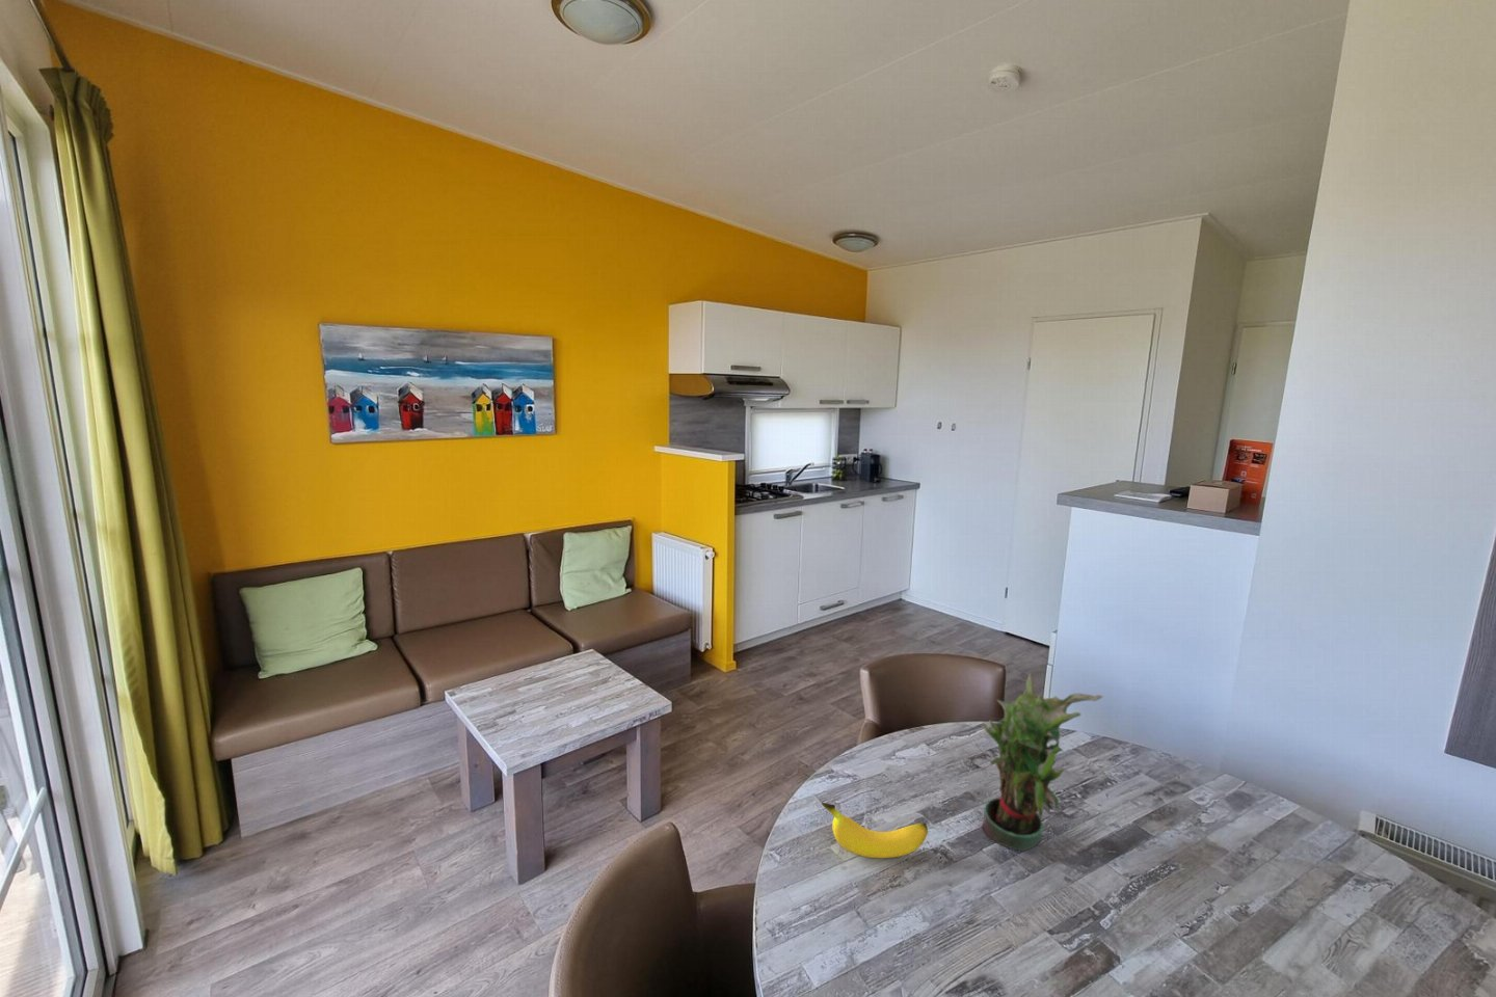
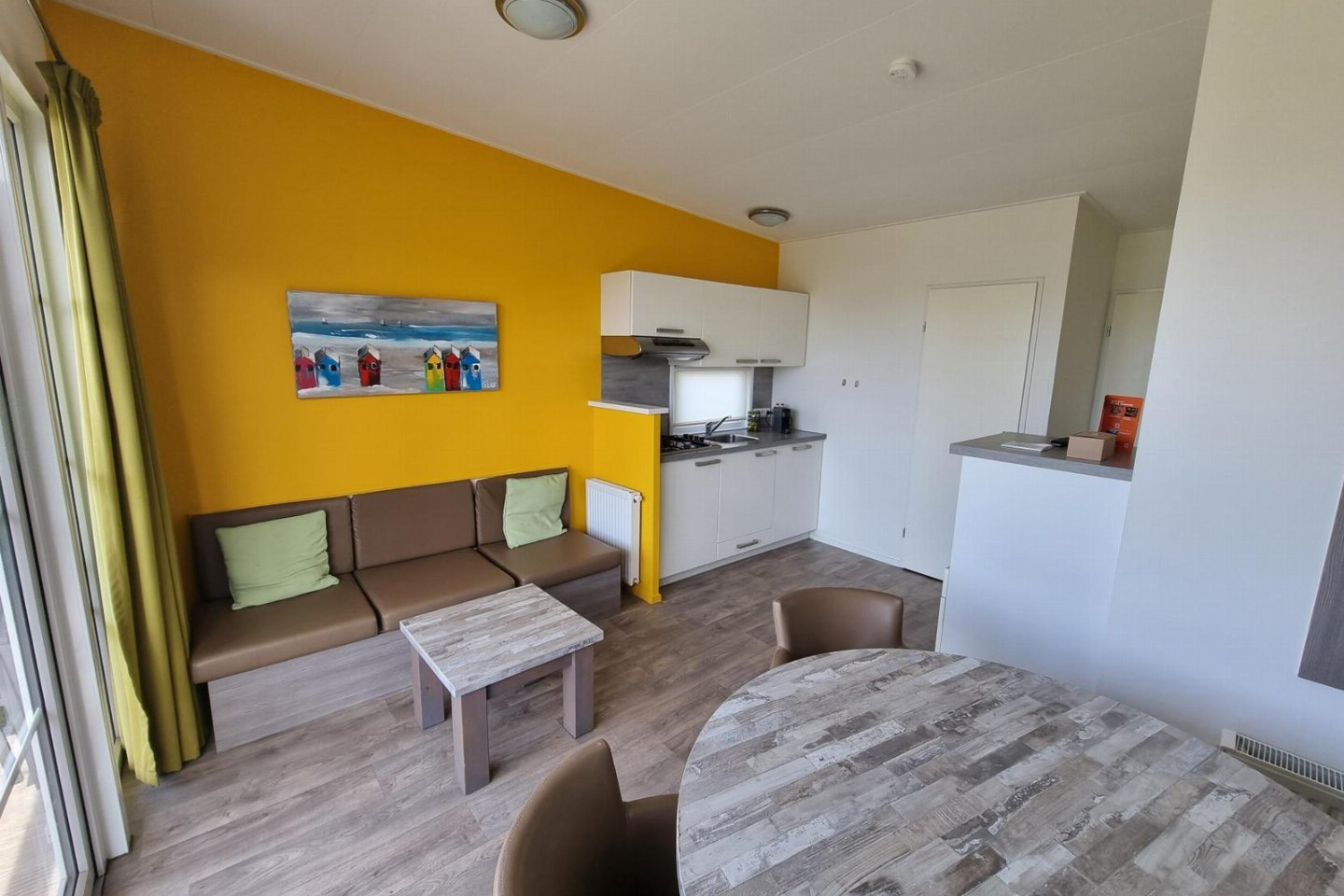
- potted plant [981,672,1104,851]
- banana [820,802,928,859]
